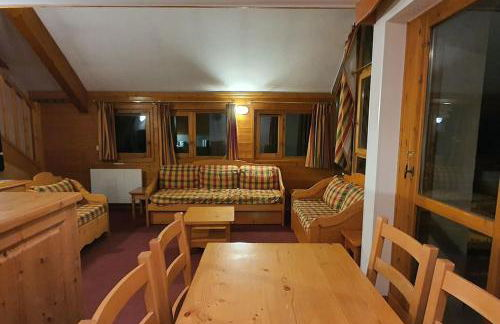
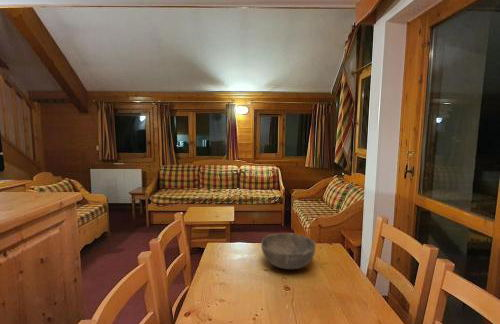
+ bowl [260,232,317,270]
